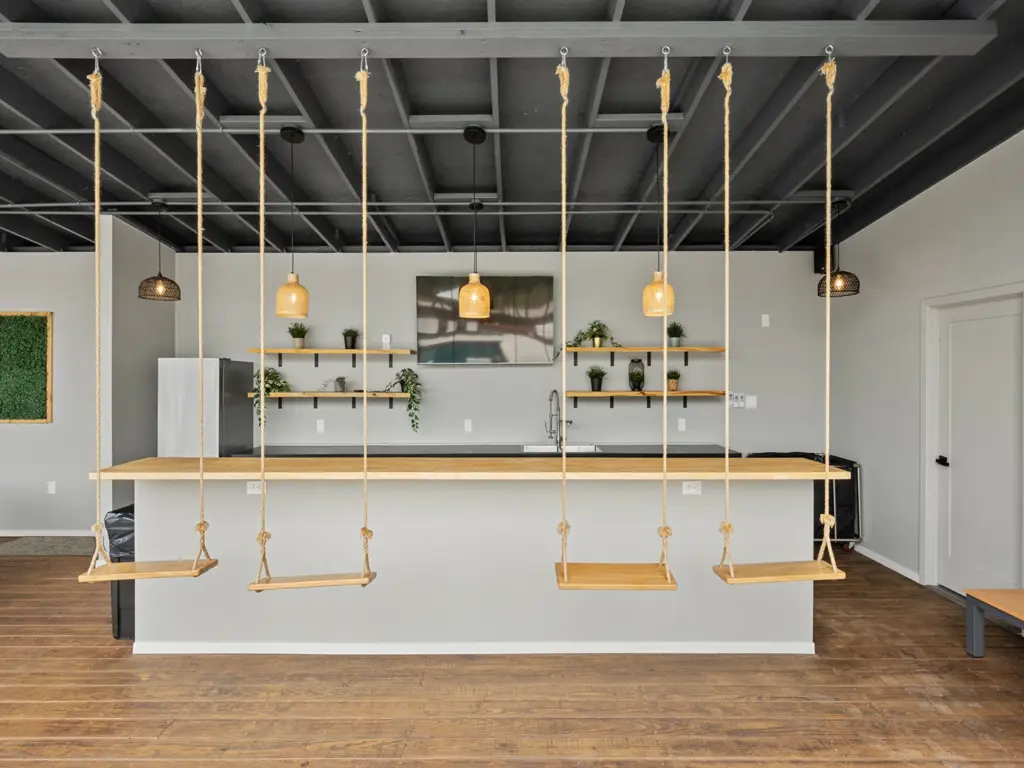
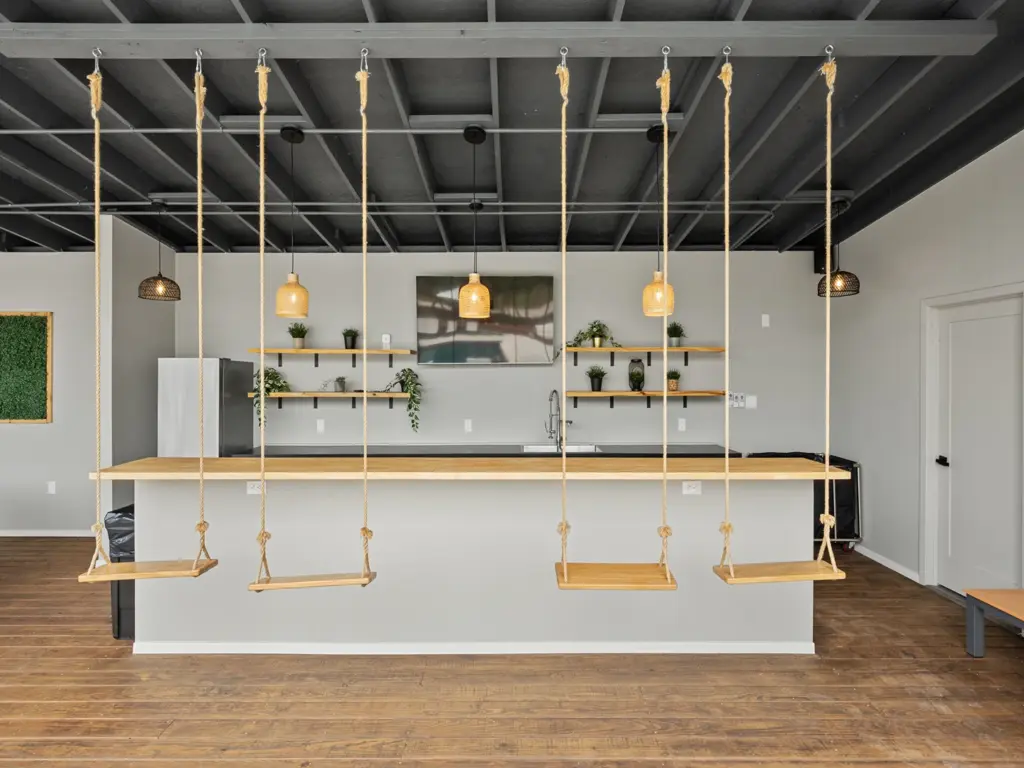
- rug [0,535,108,557]
